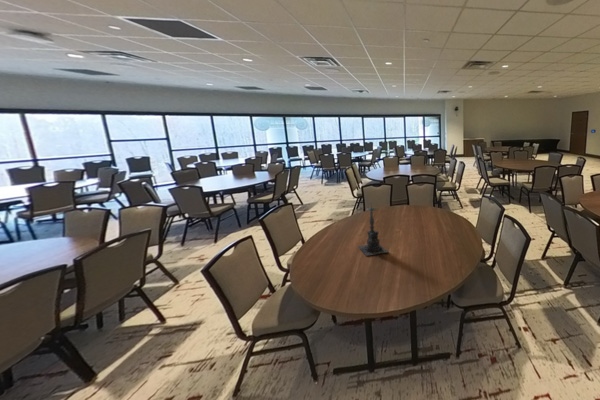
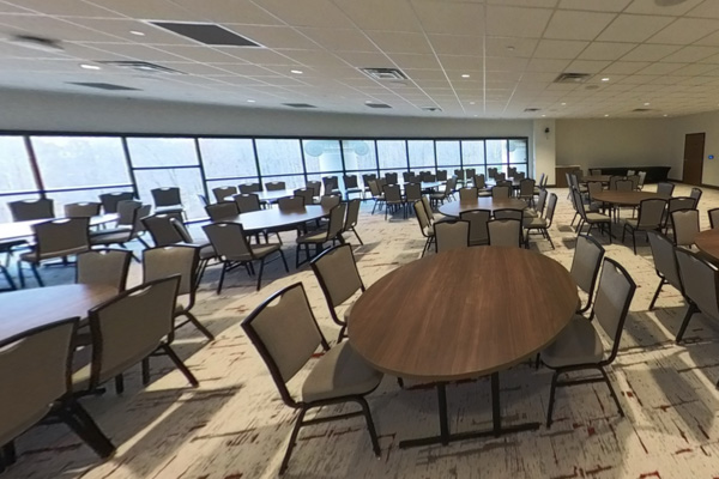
- candle holder [356,204,389,257]
